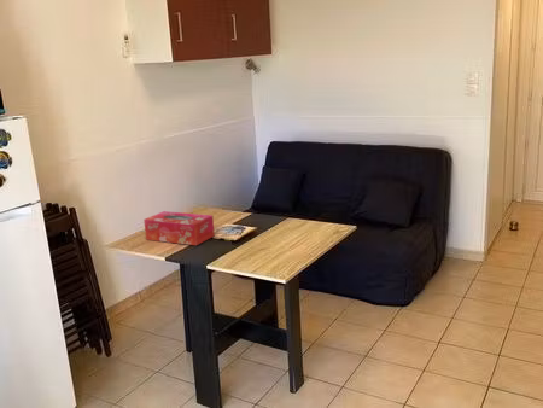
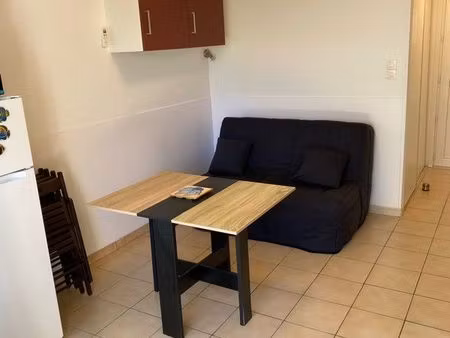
- tissue box [142,210,216,246]
